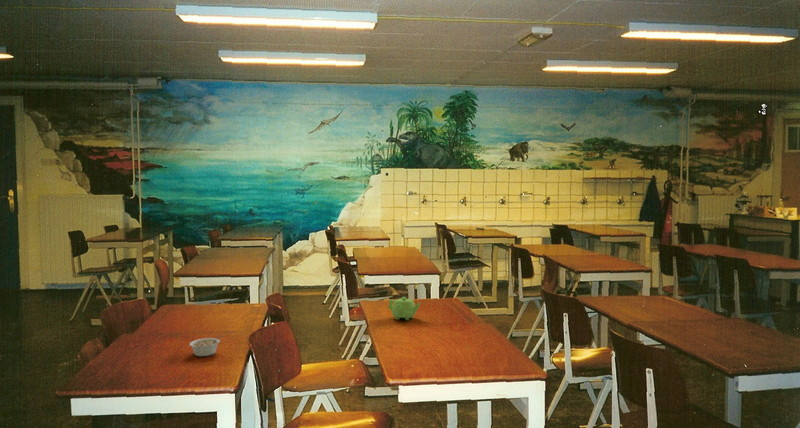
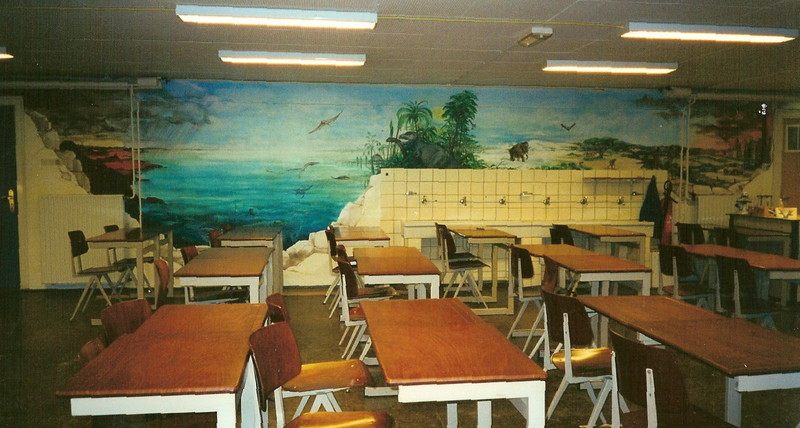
- teapot [387,296,422,321]
- legume [189,334,224,357]
